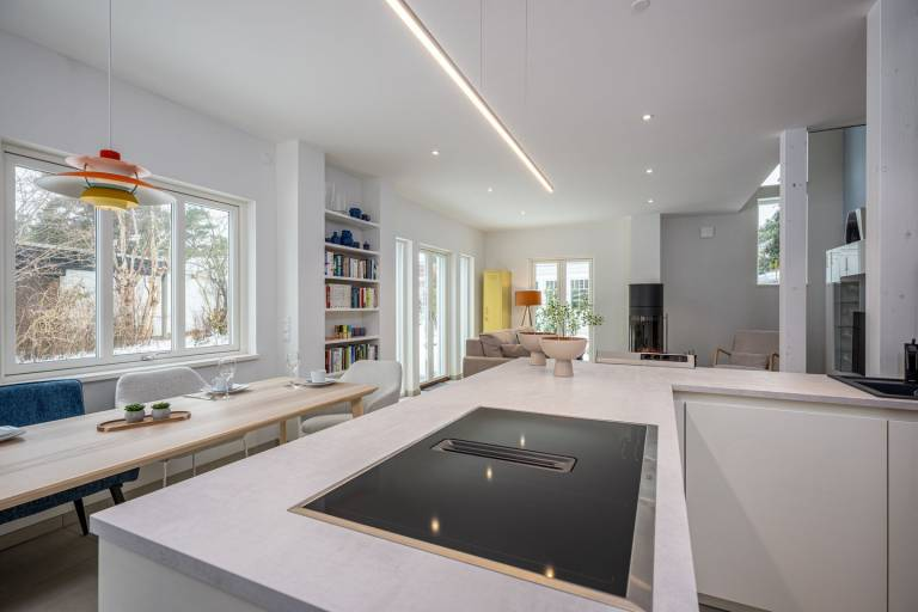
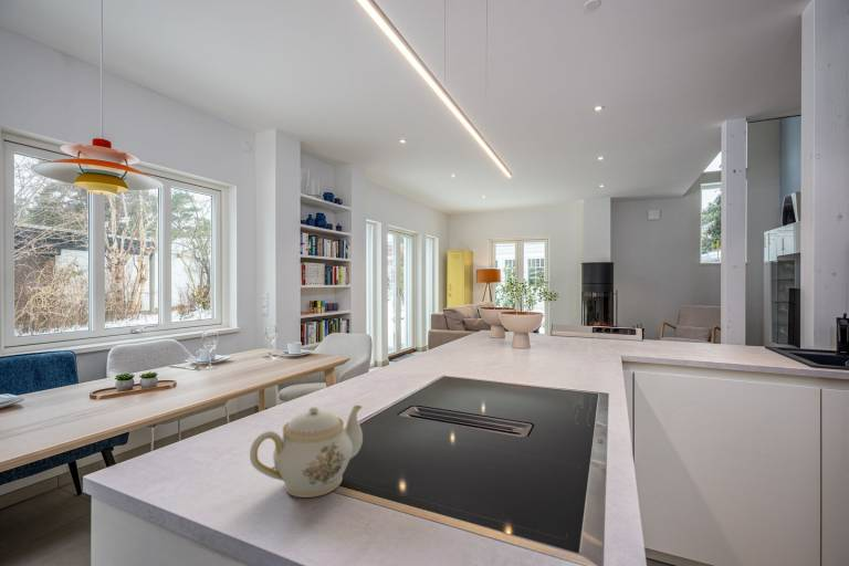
+ teapot [249,405,364,499]
